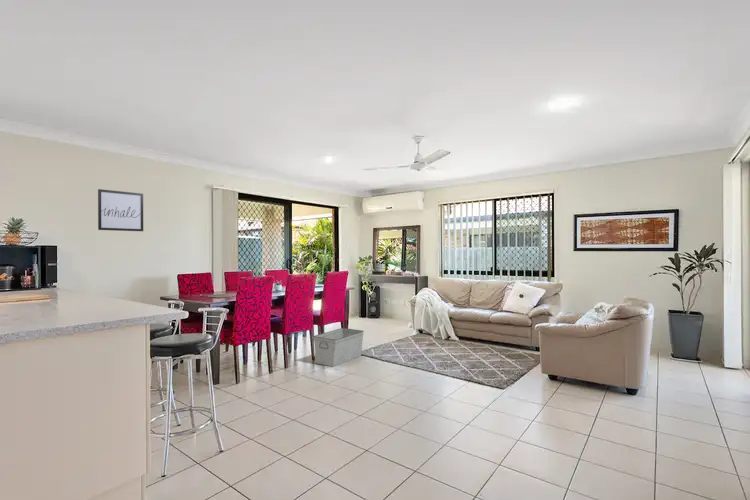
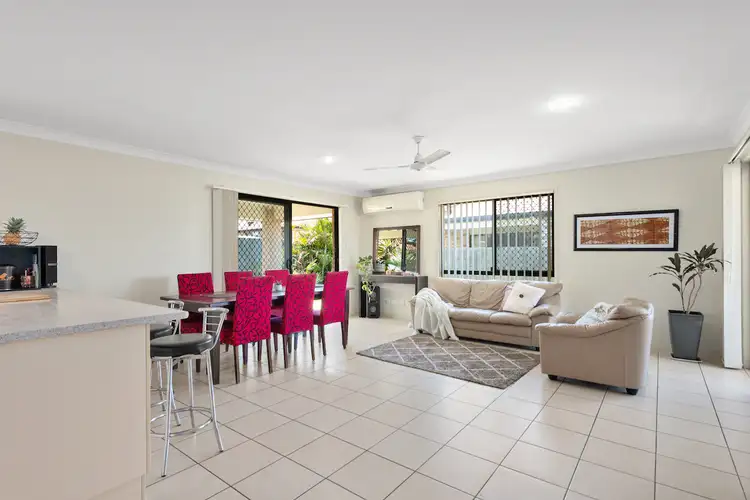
- storage bin [313,327,365,368]
- wall art [97,188,144,232]
